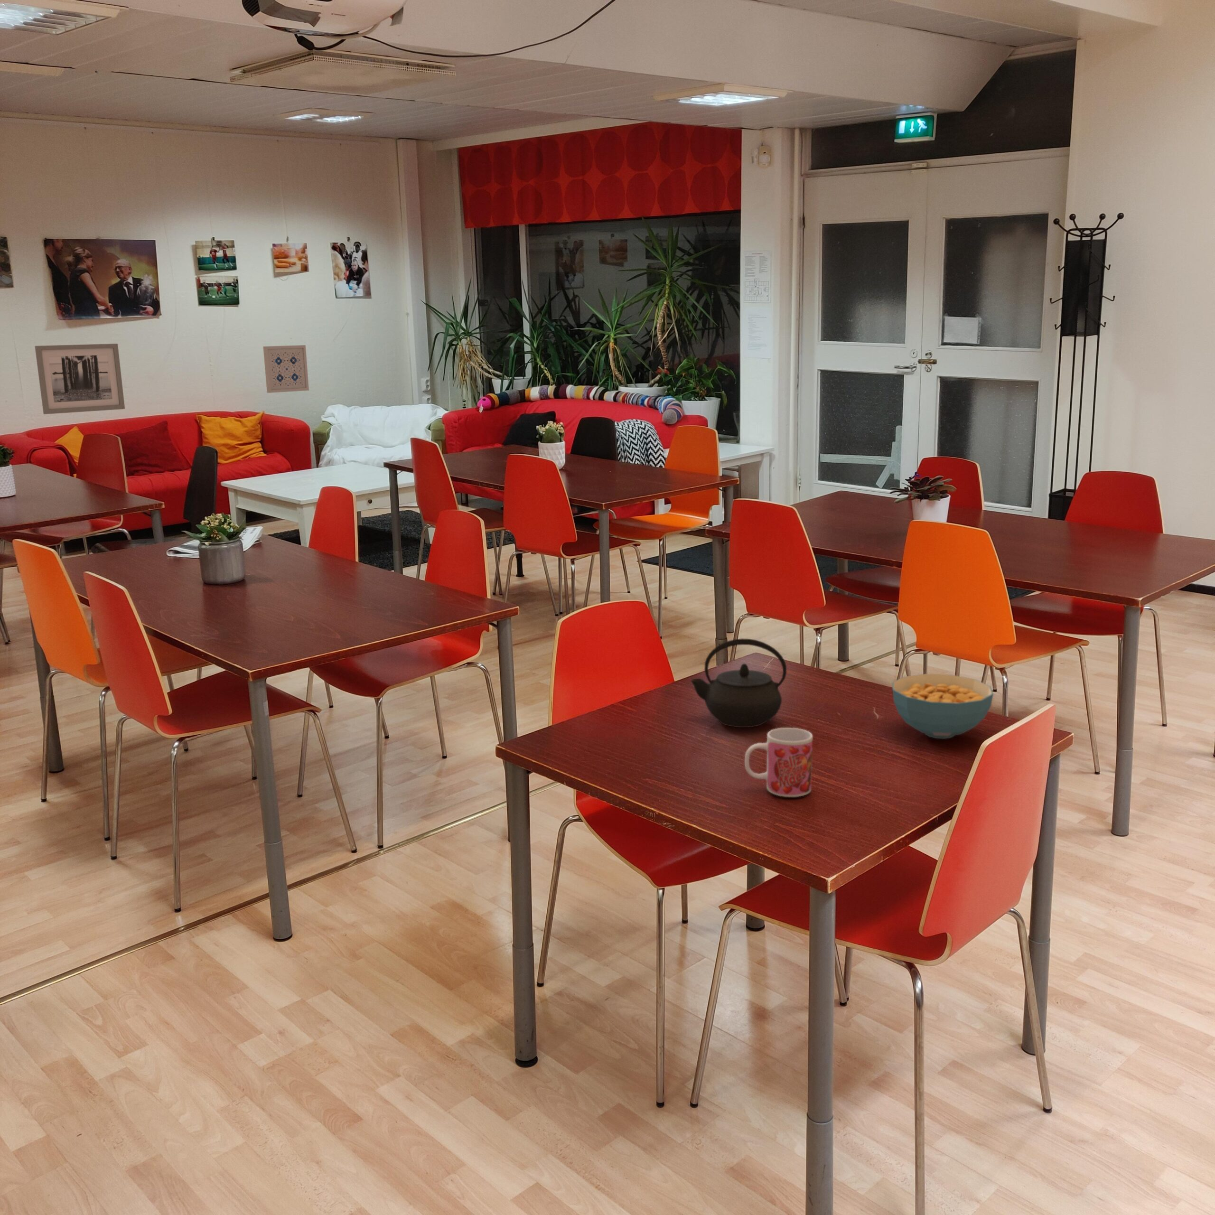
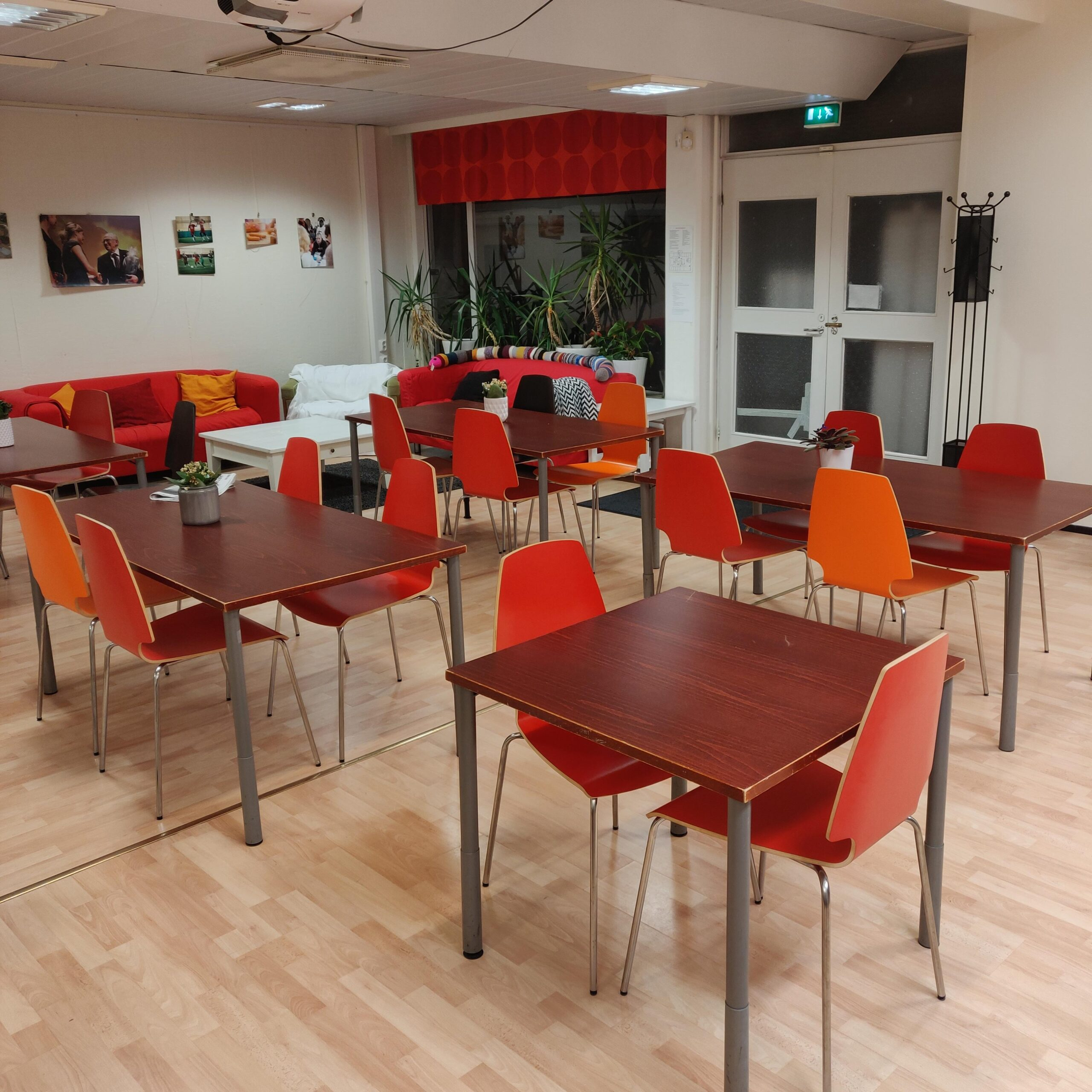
- cereal bowl [892,673,994,740]
- mug [744,727,813,798]
- kettle [690,638,787,728]
- wall art [34,343,126,415]
- wall art [263,345,309,394]
